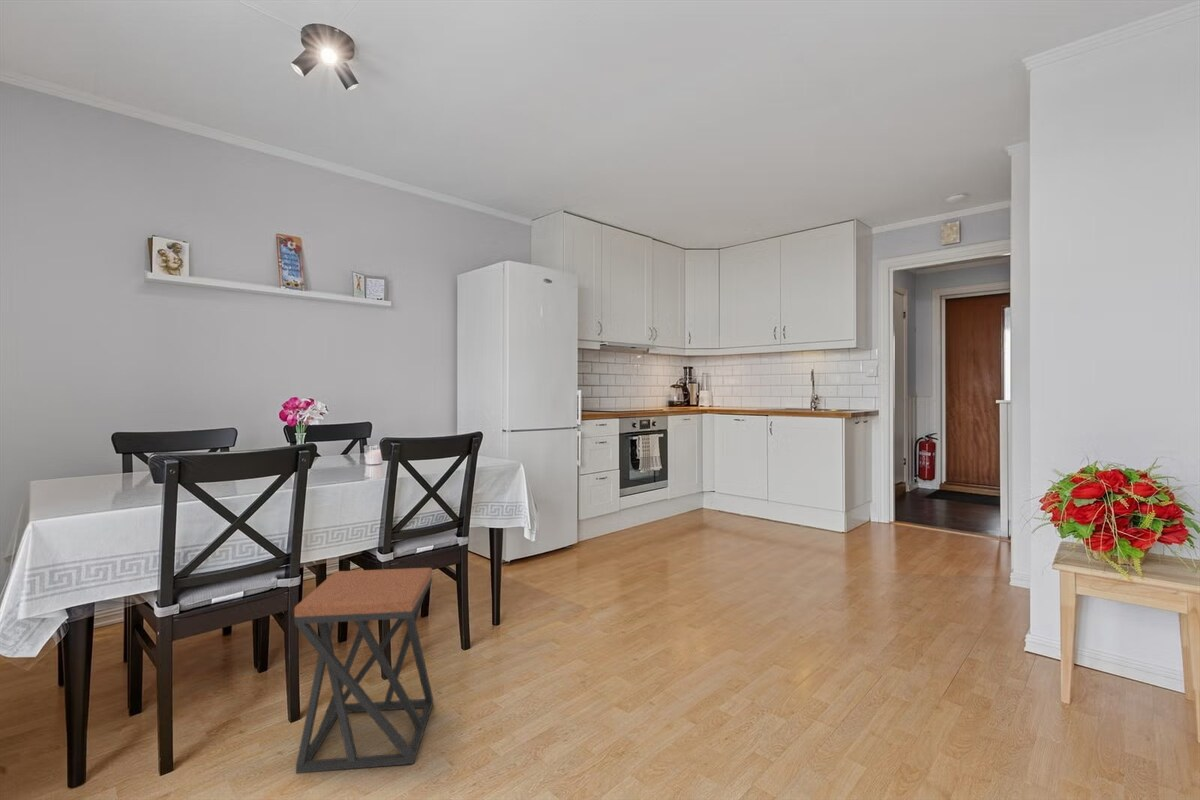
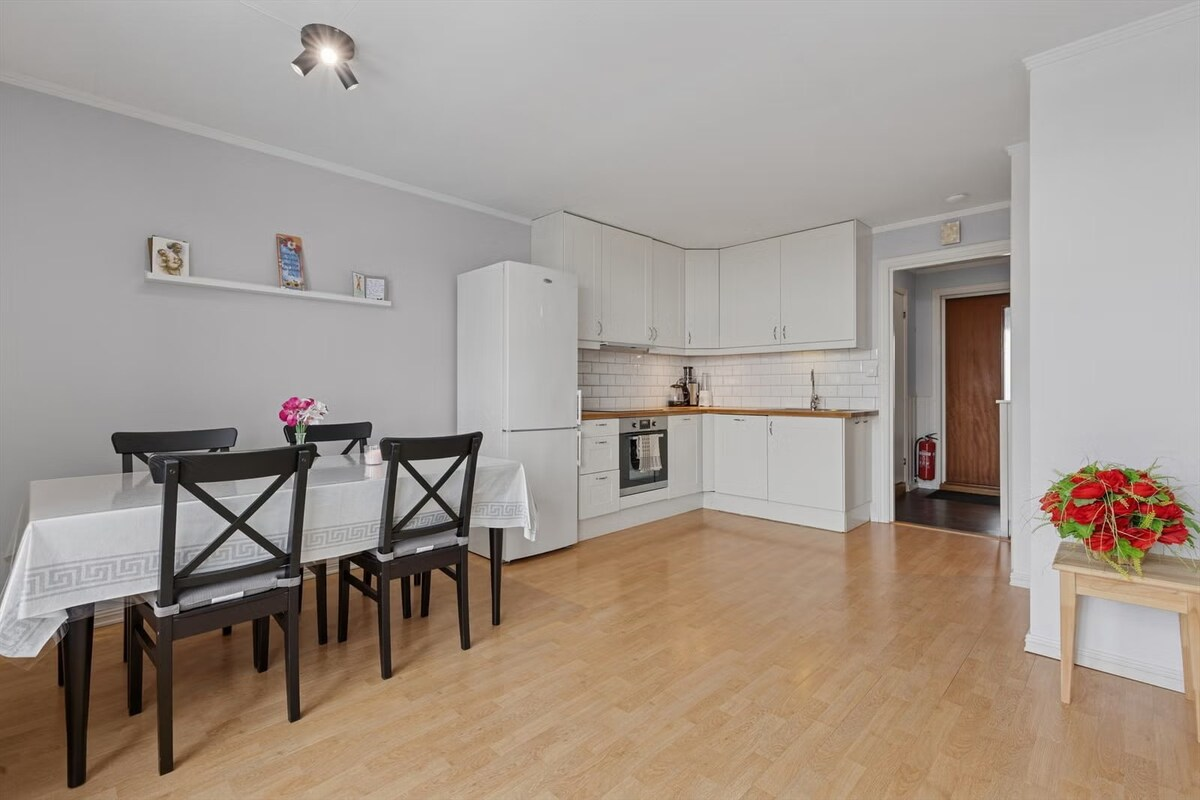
- stool [293,567,434,774]
